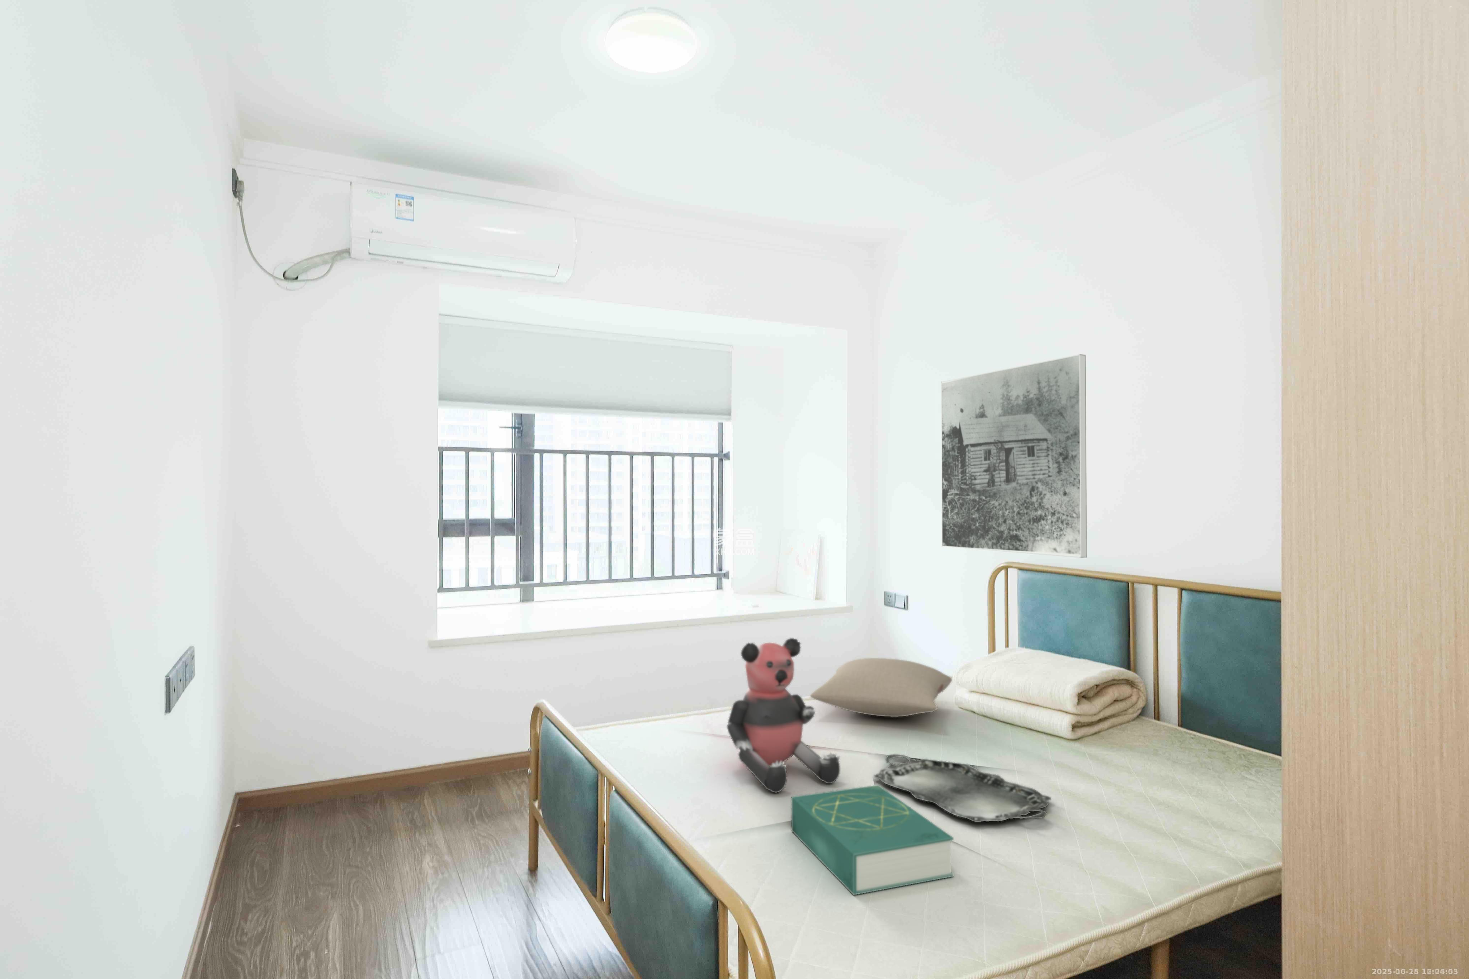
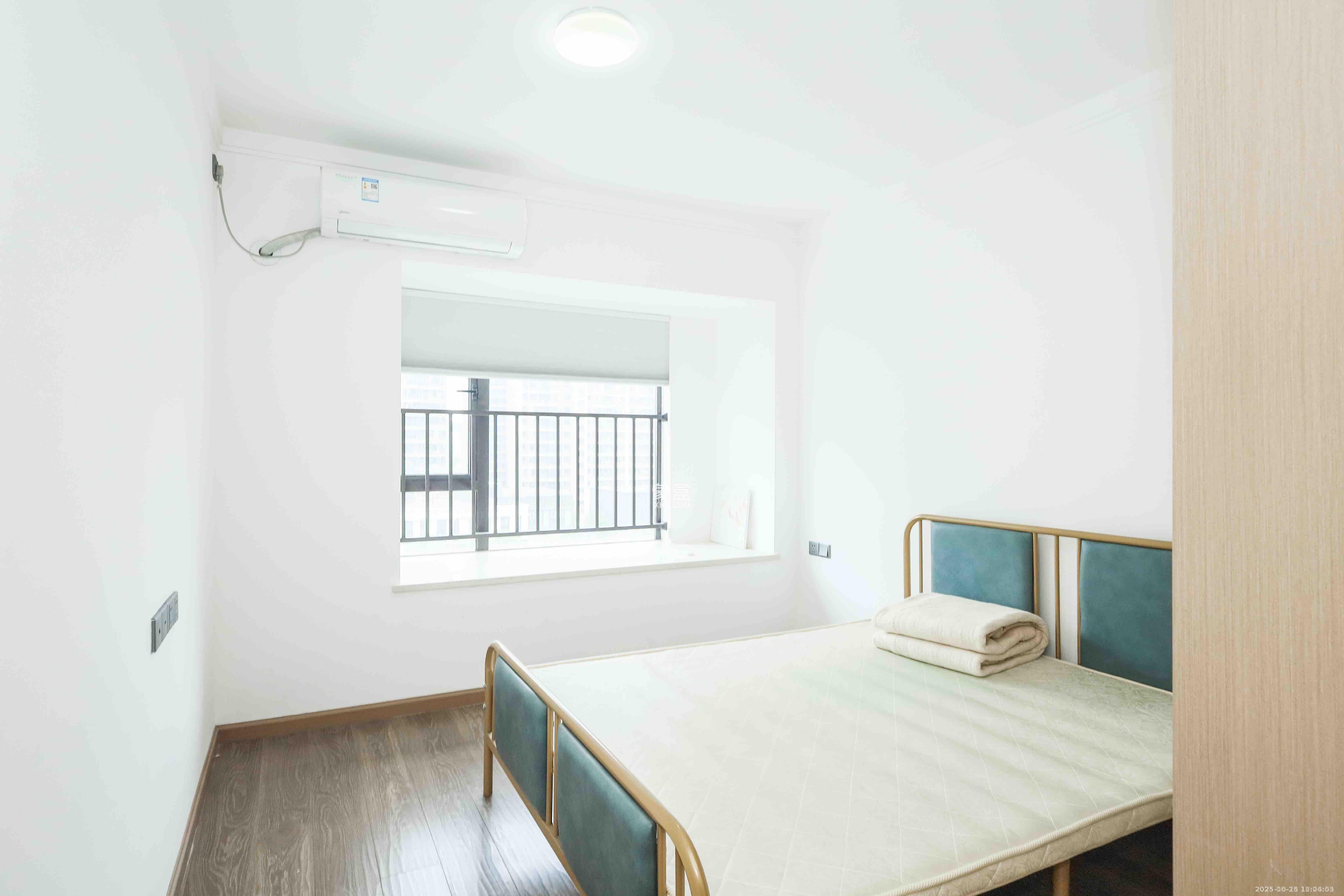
- bear [727,638,841,793]
- book [791,785,954,896]
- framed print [941,354,1088,558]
- pillow [810,658,952,717]
- serving tray [873,754,1051,823]
